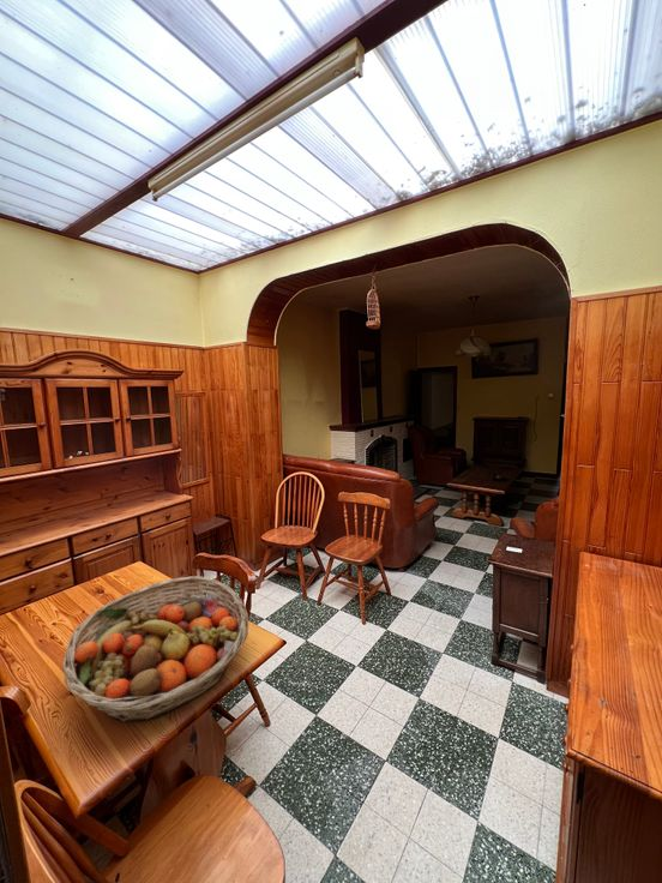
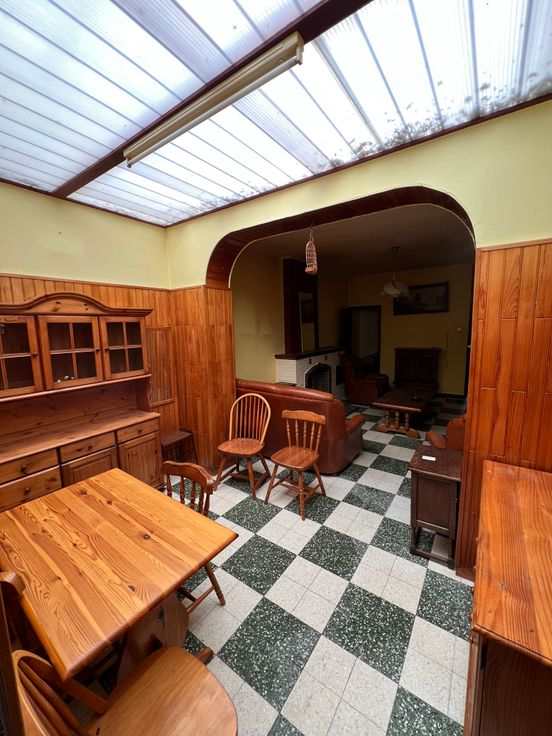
- fruit basket [62,575,249,722]
